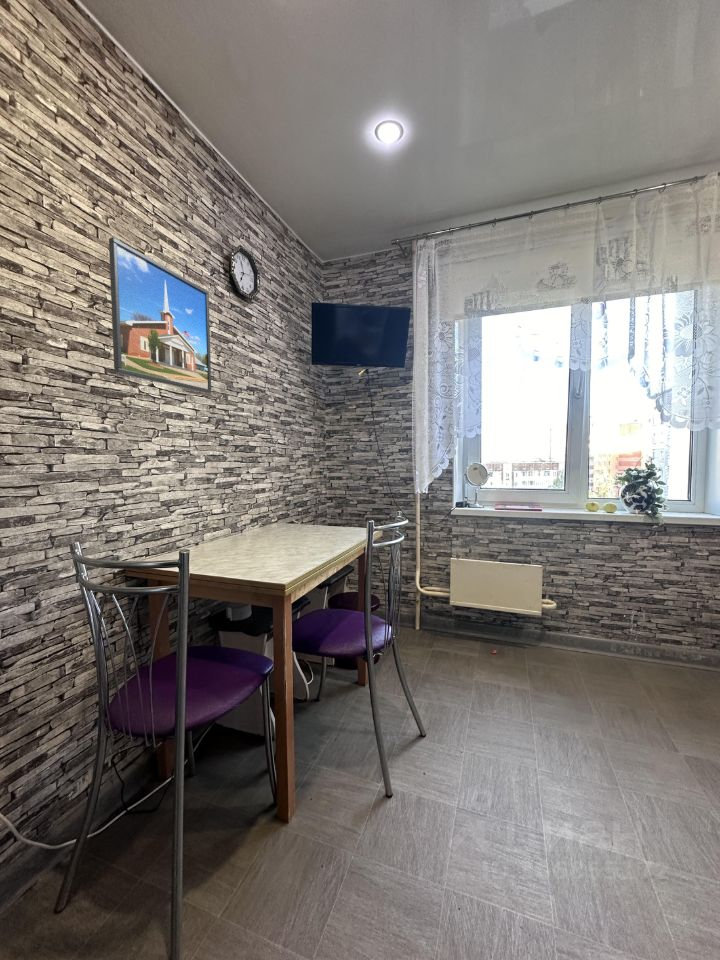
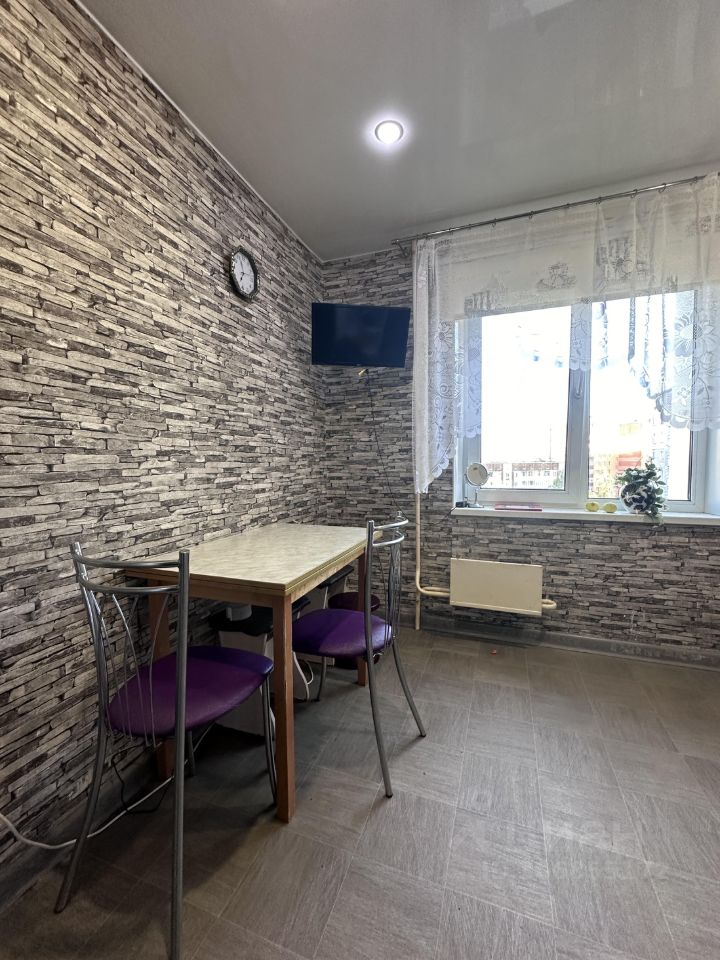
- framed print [108,236,212,394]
